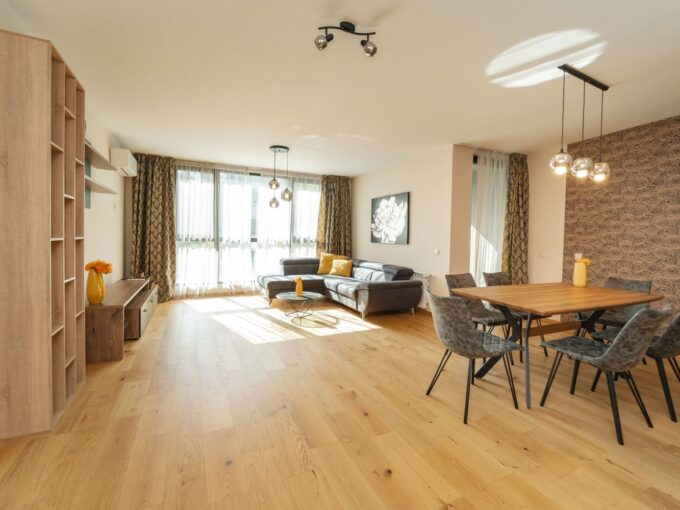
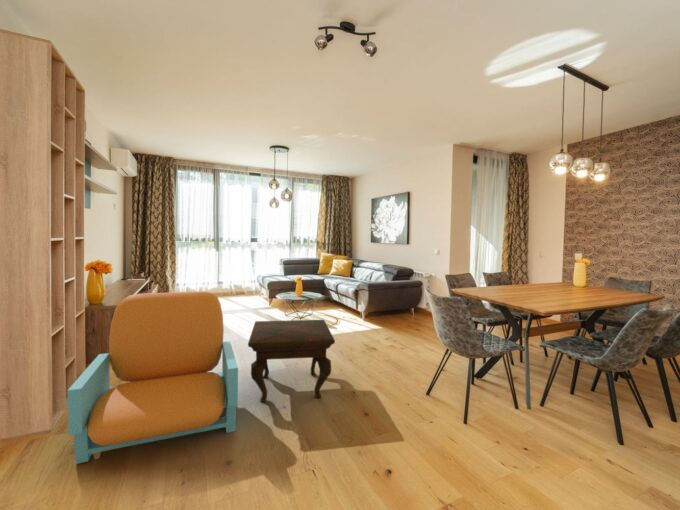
+ side table [247,319,336,403]
+ armchair [67,290,239,465]
